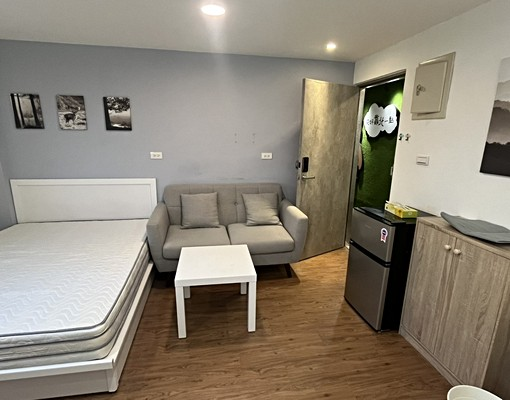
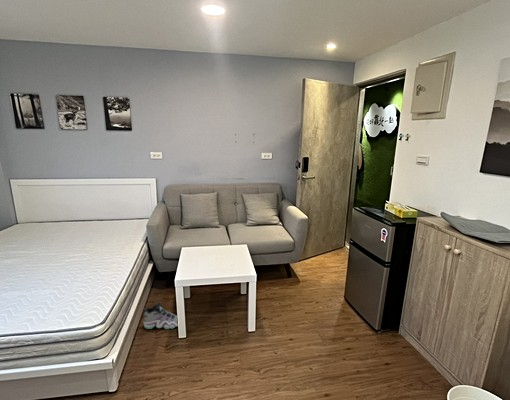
+ sneaker [143,300,179,330]
